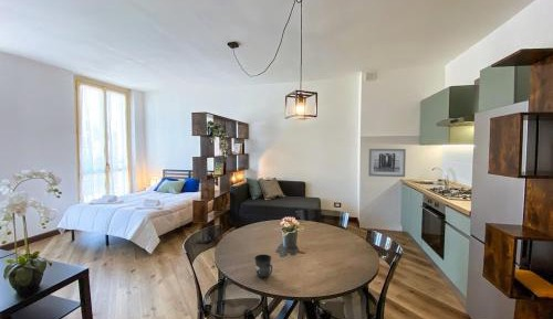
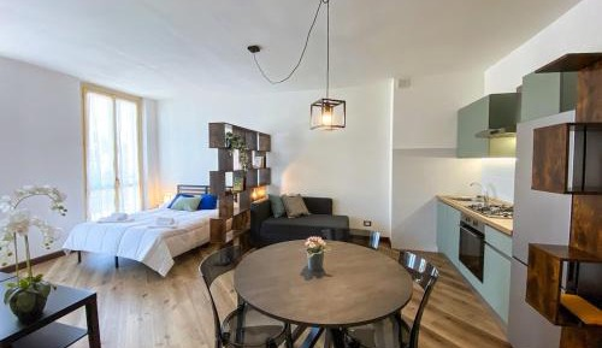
- wall art [367,148,407,178]
- mug [253,254,273,279]
